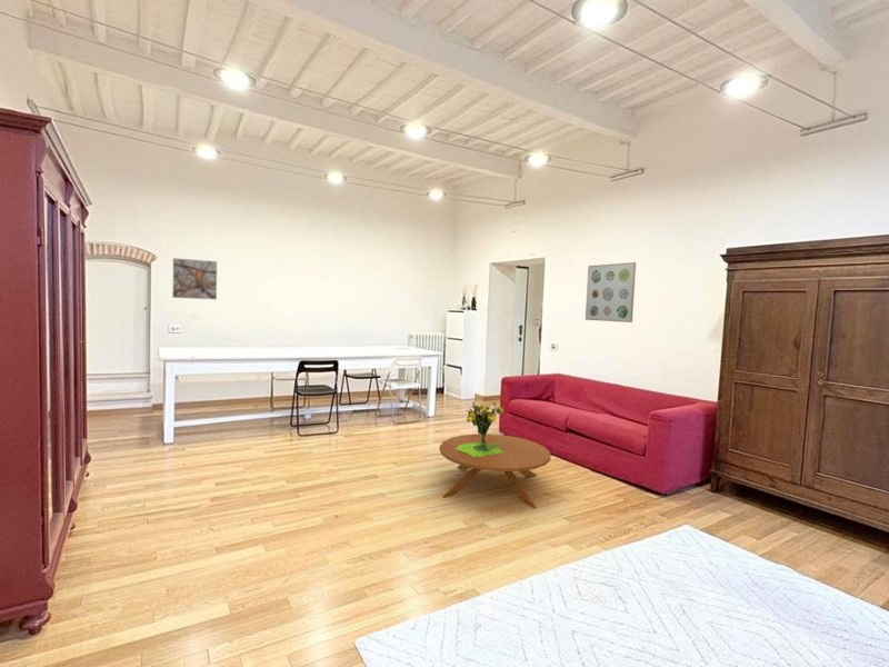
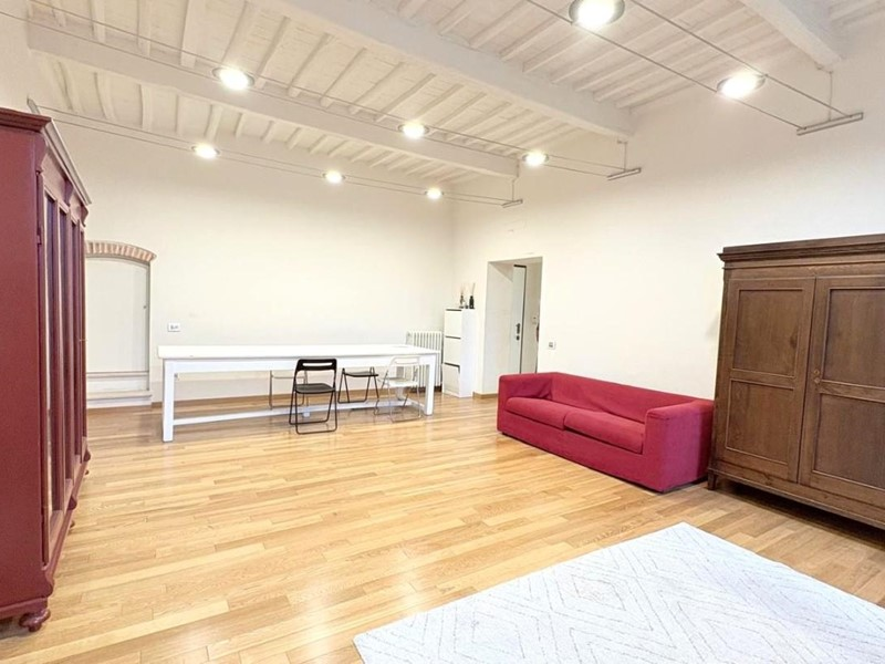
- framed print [171,257,218,300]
- coffee table [438,432,552,509]
- wall art [585,261,637,323]
- bouquet [457,401,505,457]
